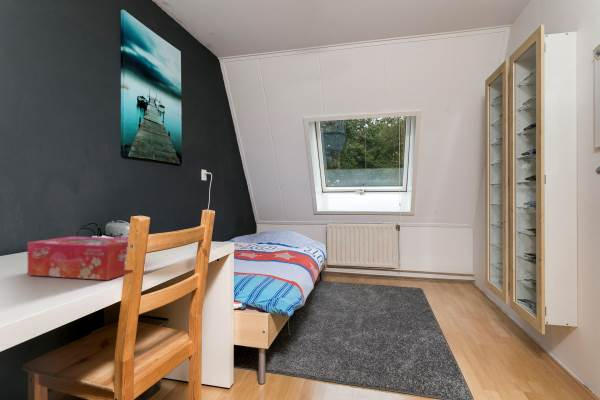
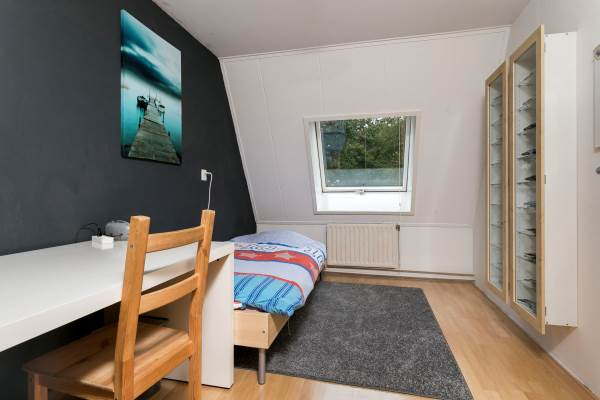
- tissue box [27,236,134,281]
